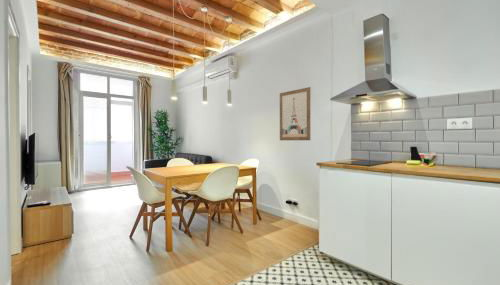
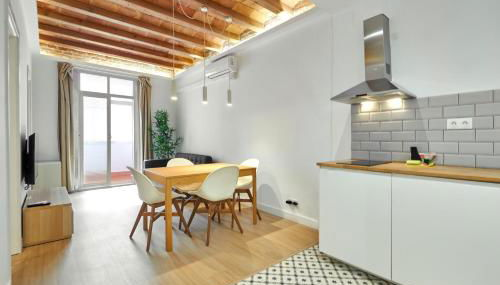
- wall art [279,86,311,141]
